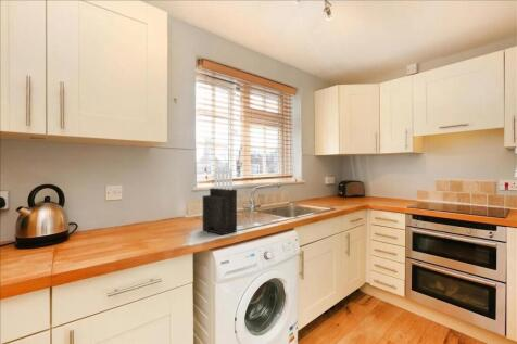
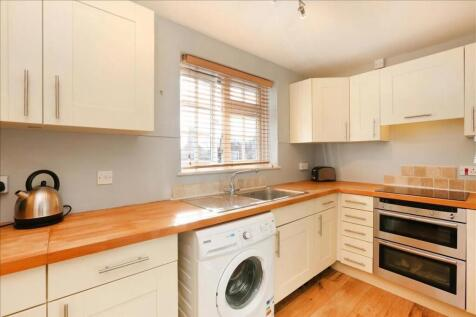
- knife block [202,167,238,235]
